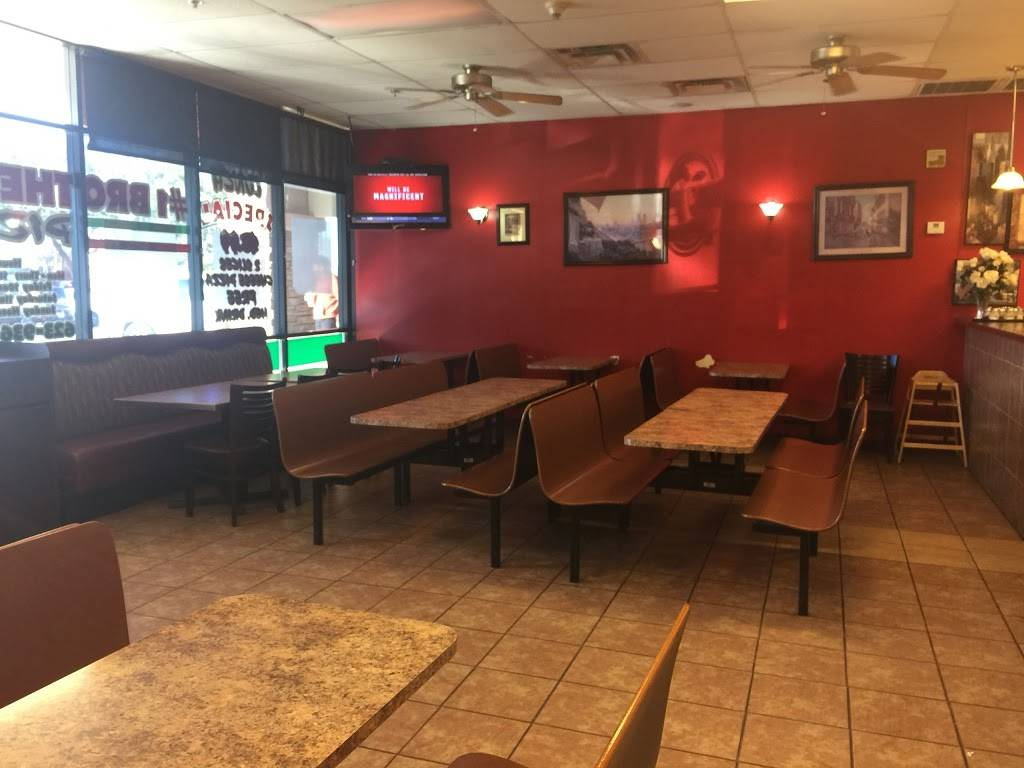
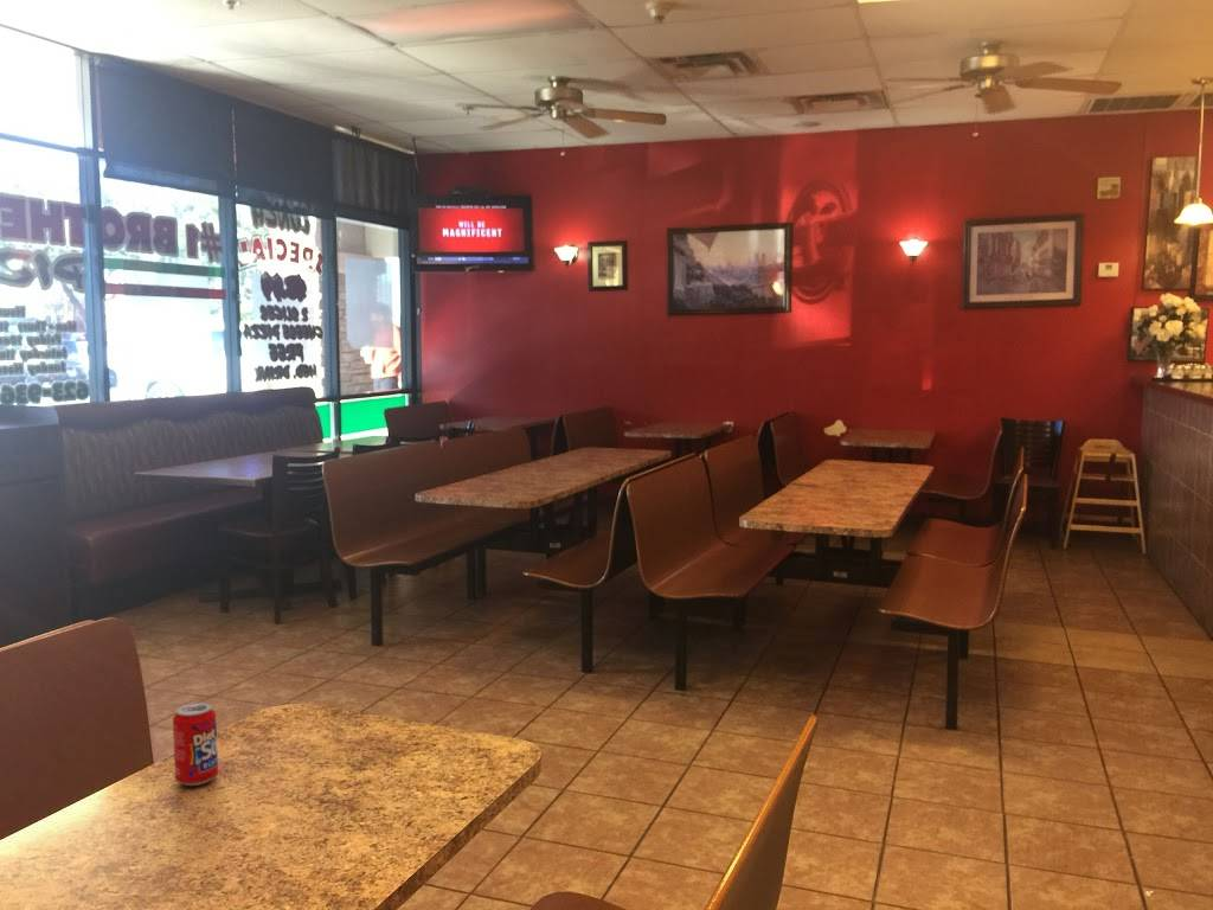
+ beverage can [172,701,219,787]
